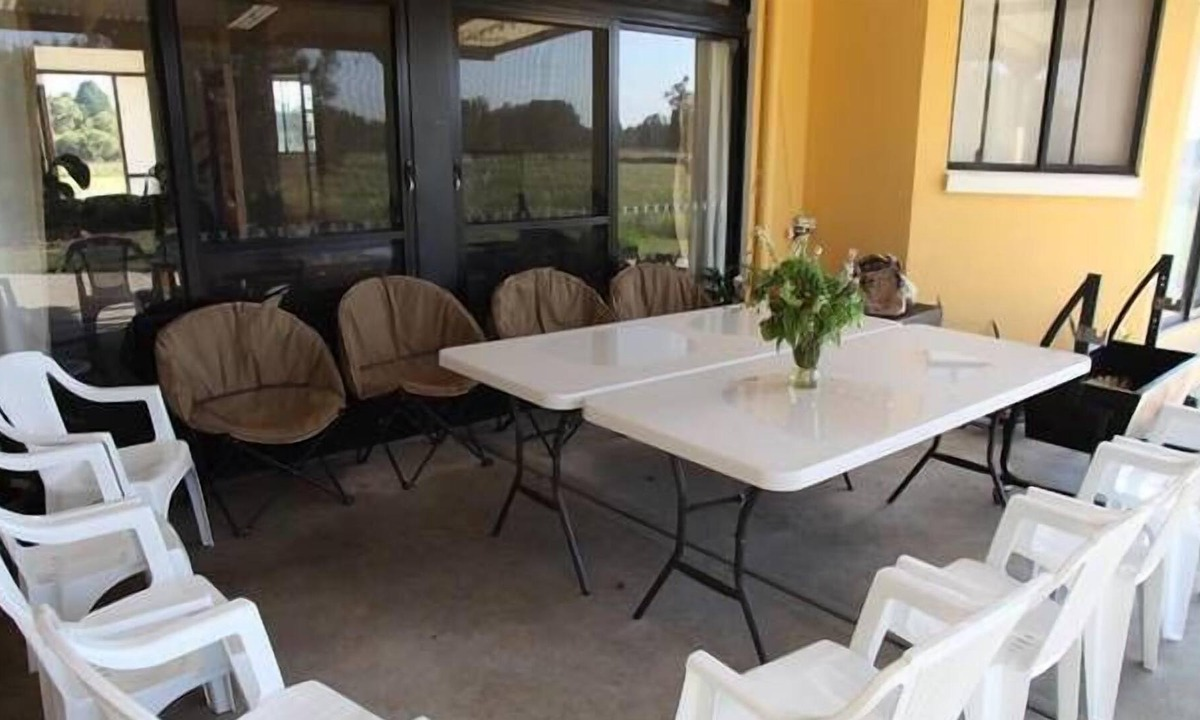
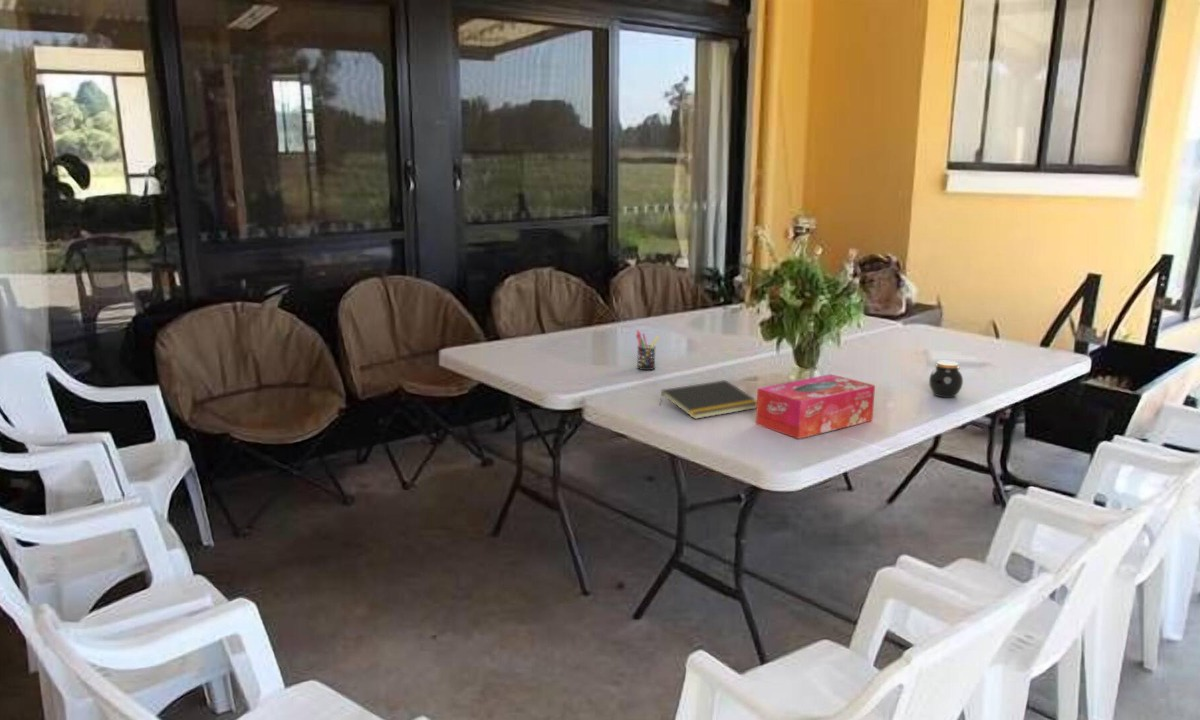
+ jar [928,360,964,399]
+ pen holder [635,329,660,371]
+ tissue box [755,373,876,440]
+ notepad [659,379,757,420]
